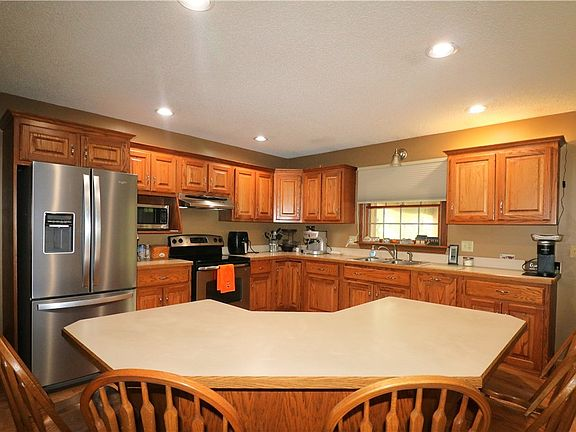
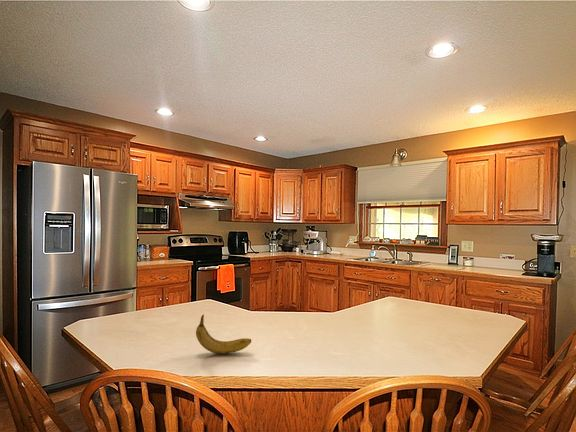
+ fruit [195,313,252,355]
